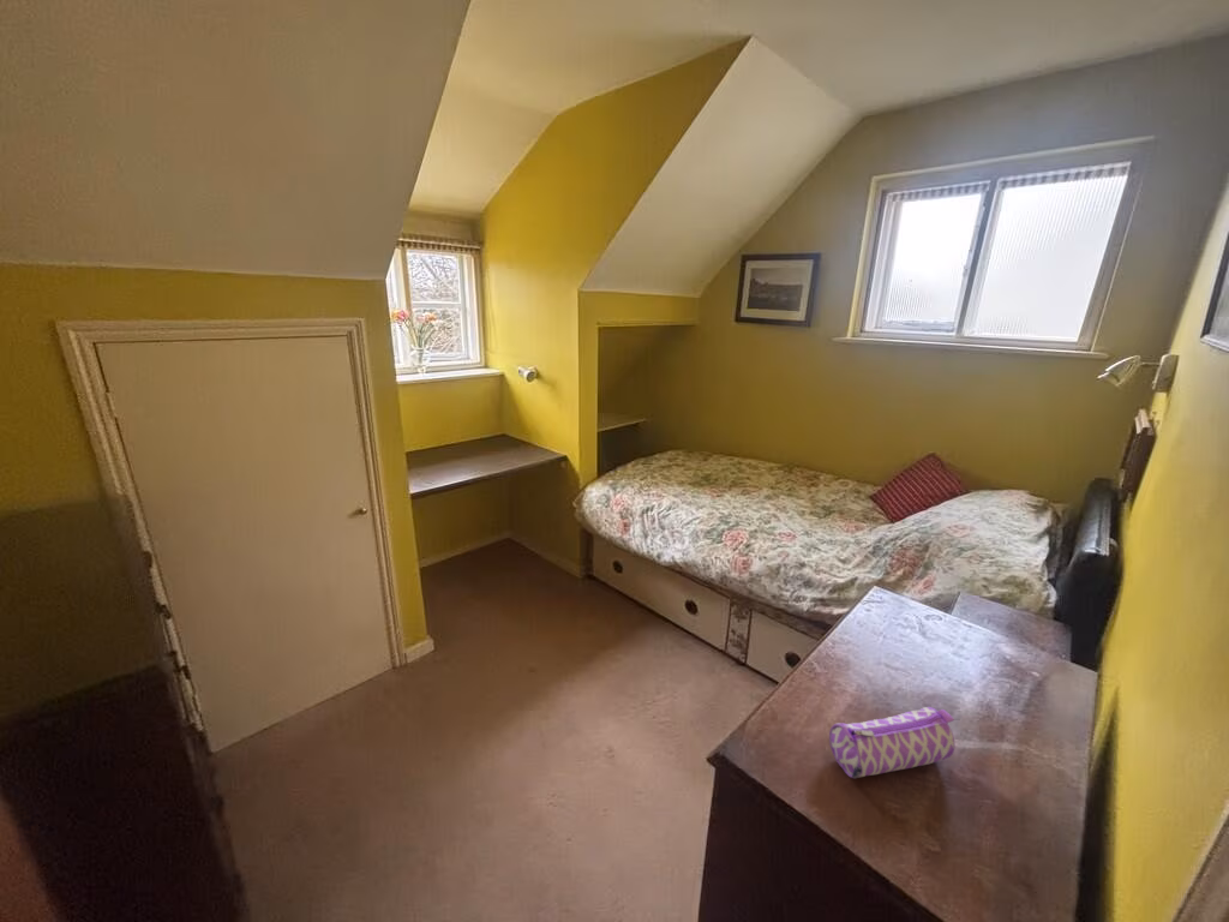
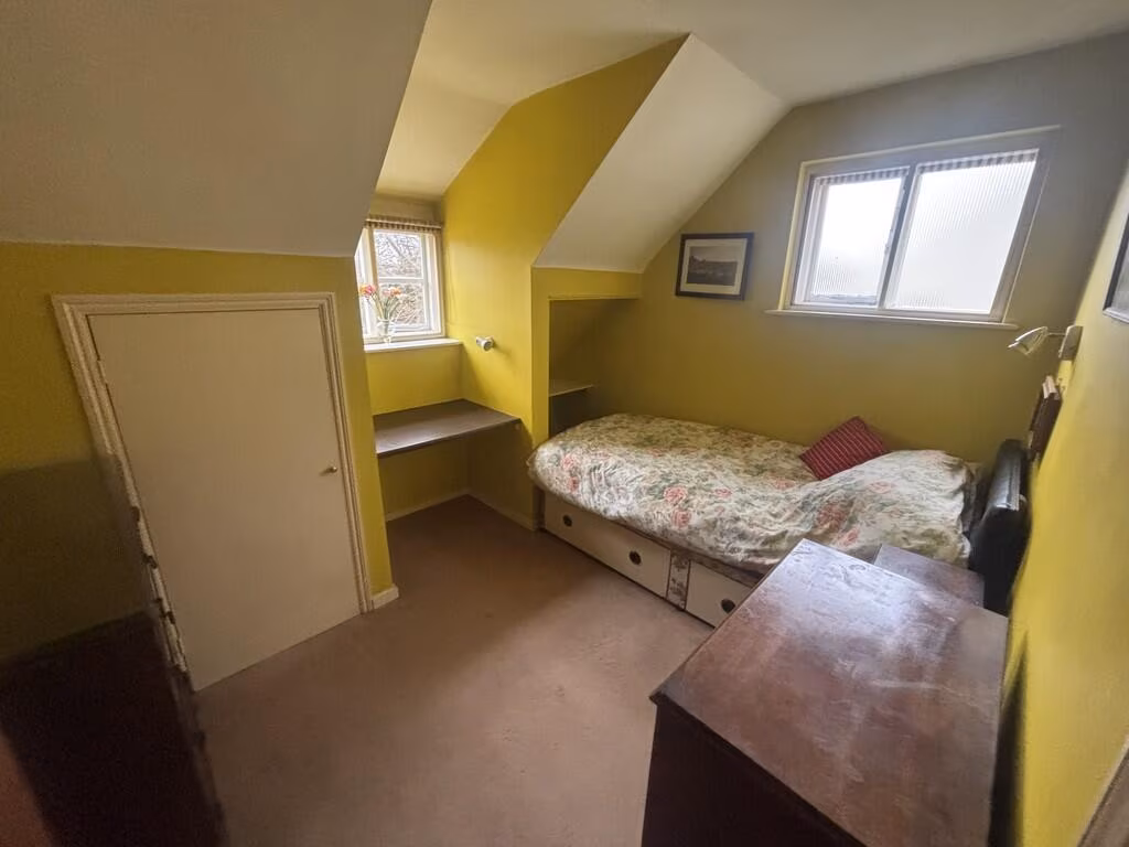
- pencil case [828,706,955,779]
